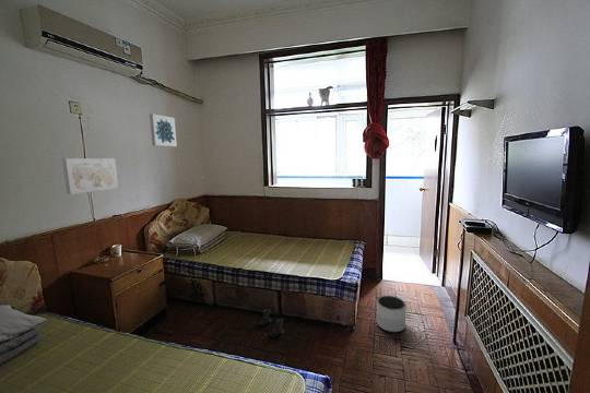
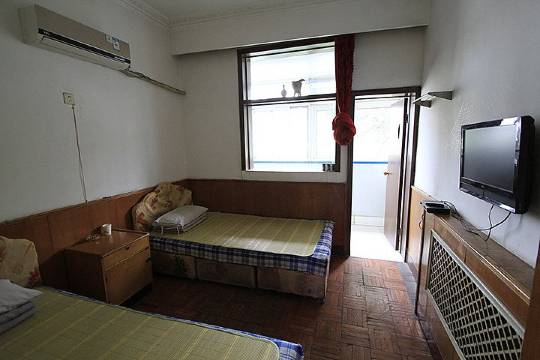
- wall art [61,157,119,195]
- boots [257,308,285,338]
- planter [376,295,406,333]
- wall art [149,112,178,147]
